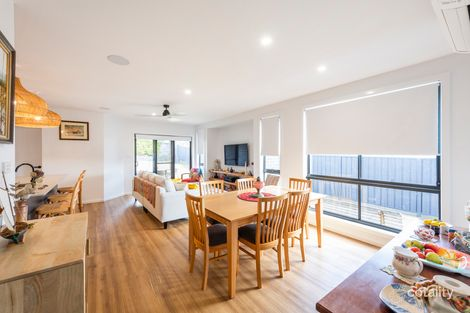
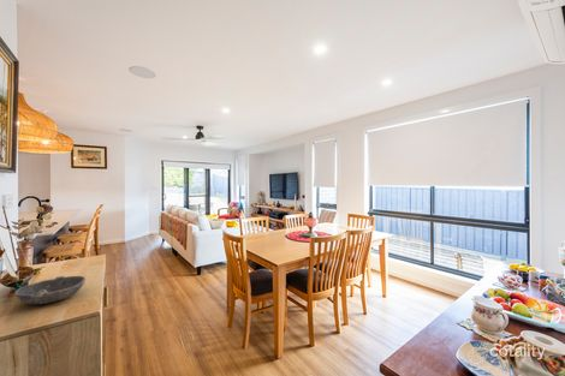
+ bowl [13,275,87,305]
